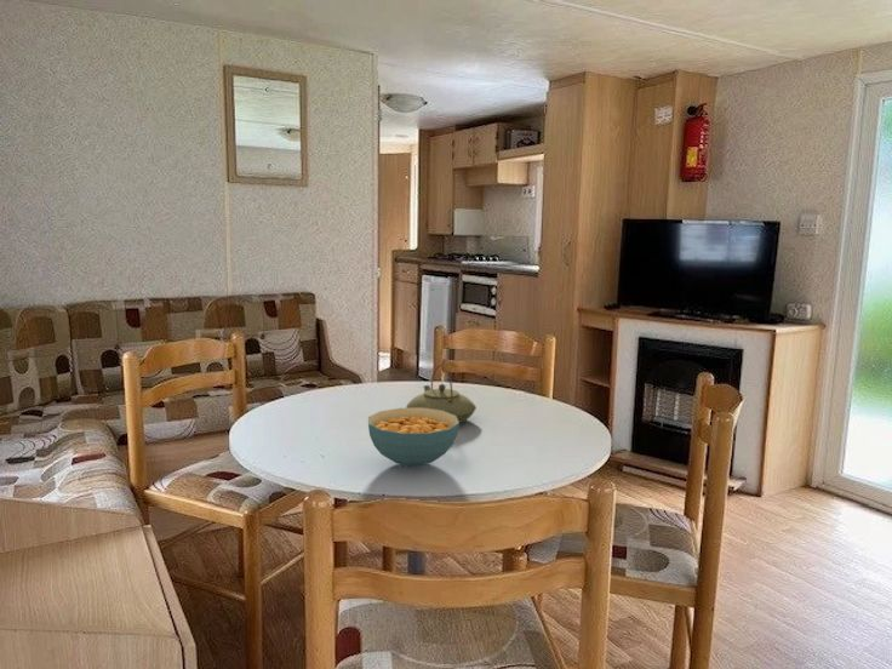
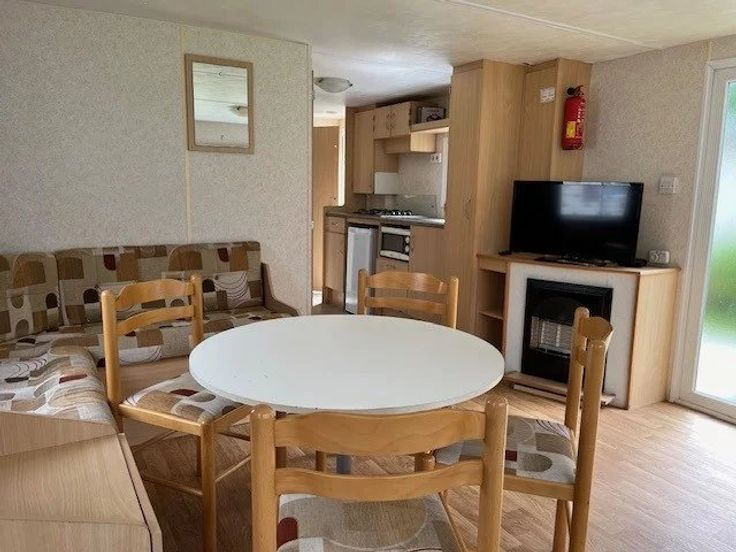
- cereal bowl [367,407,461,469]
- teapot [405,364,478,424]
